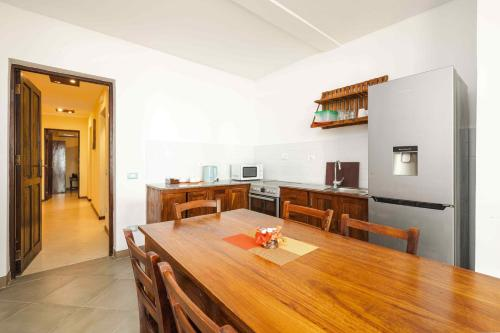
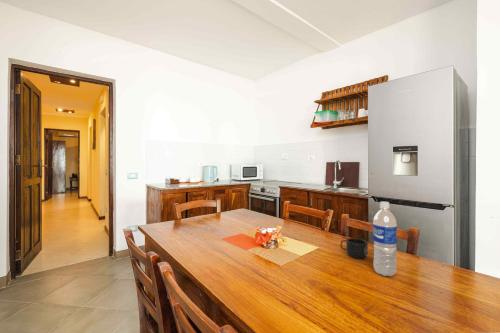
+ water bottle [372,201,398,277]
+ mug [339,237,369,259]
